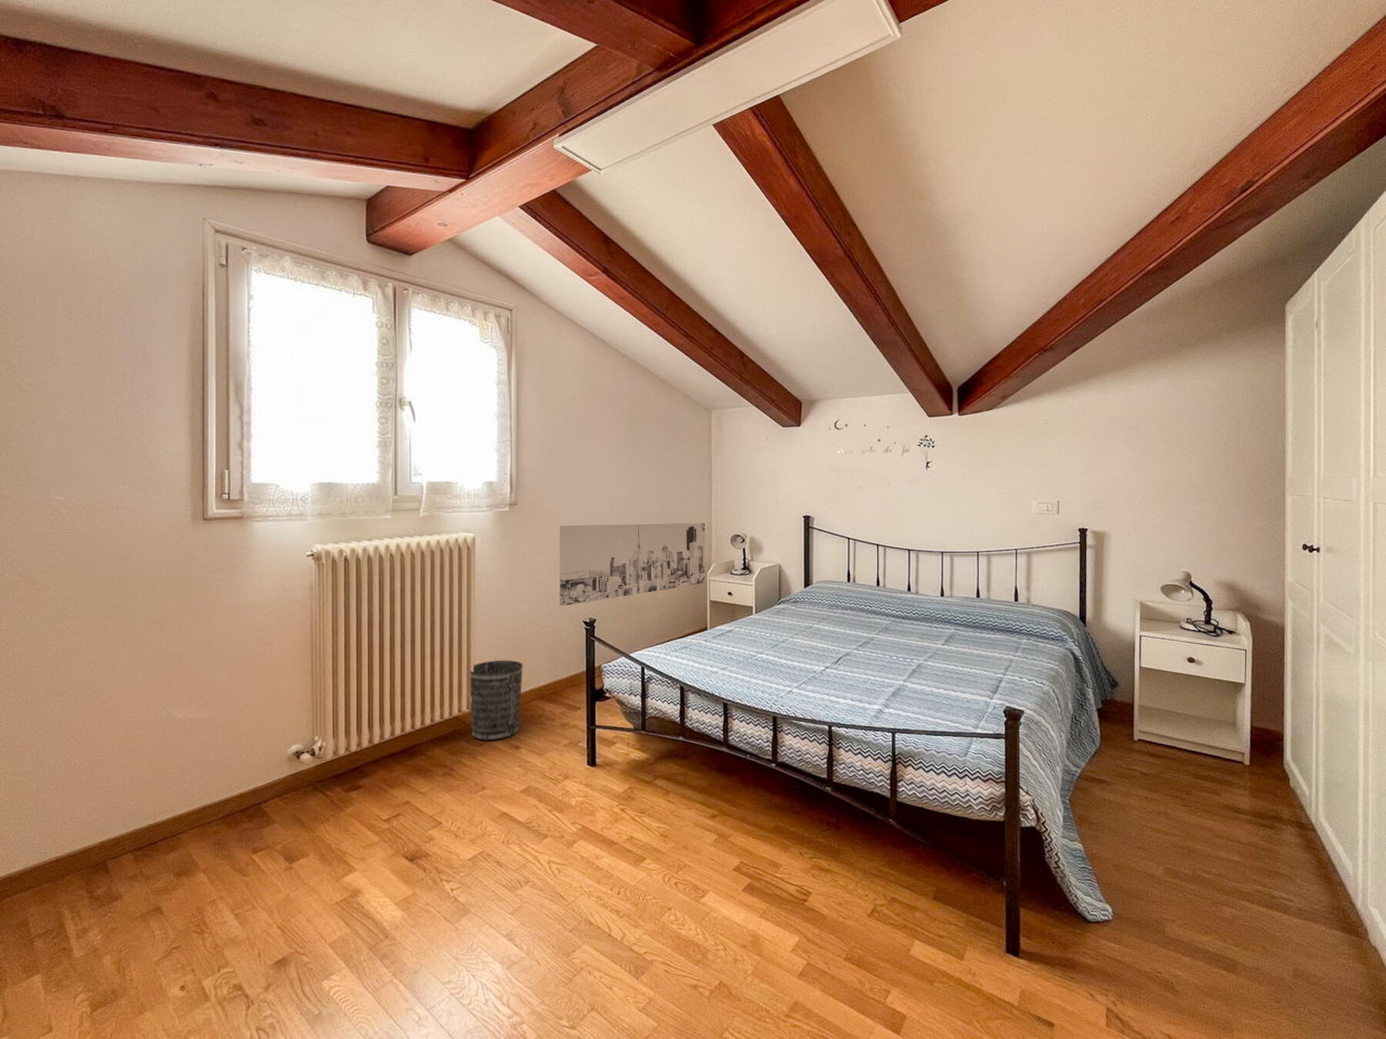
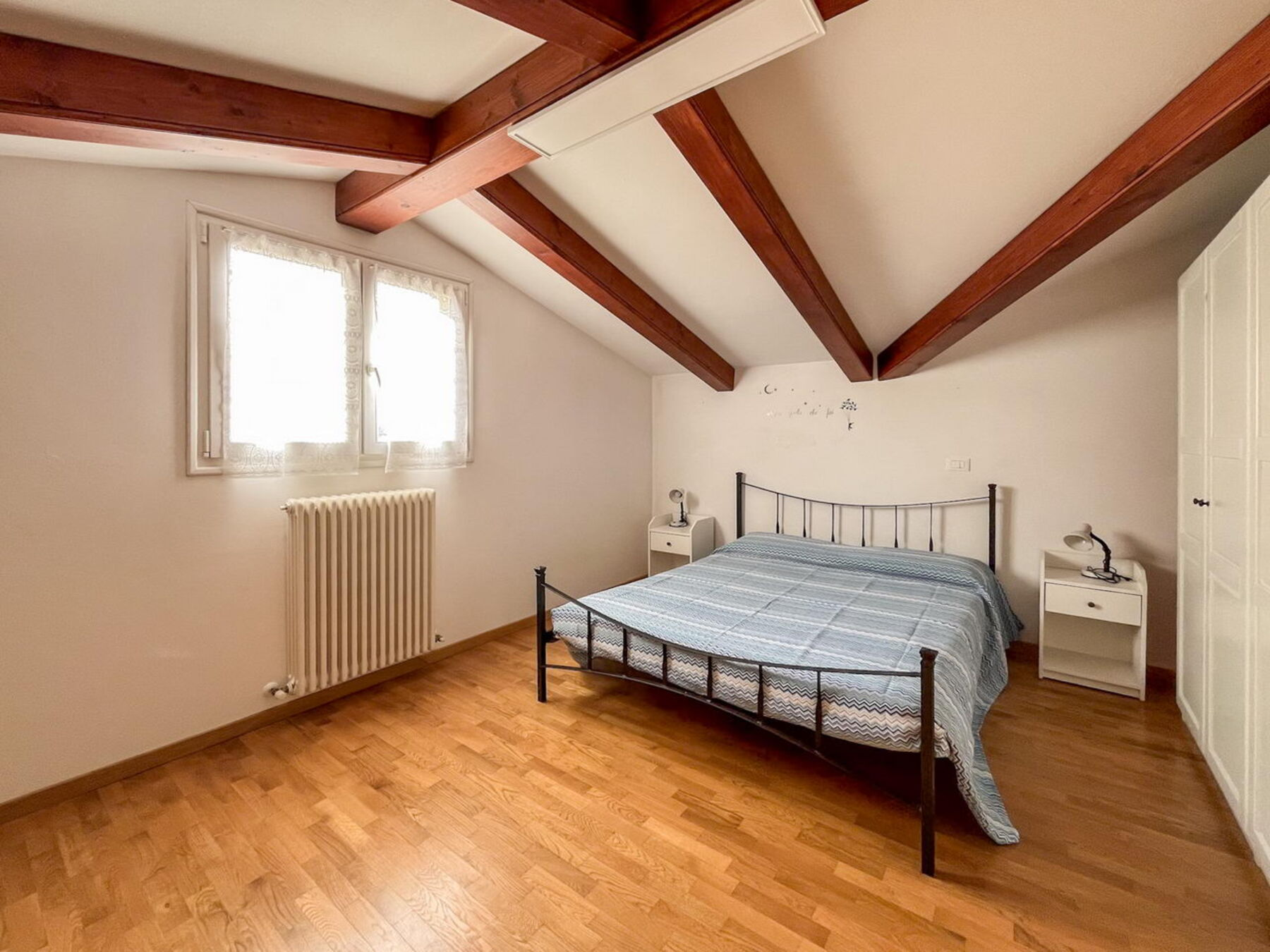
- wastebasket [469,659,524,741]
- wall art [559,523,705,607]
